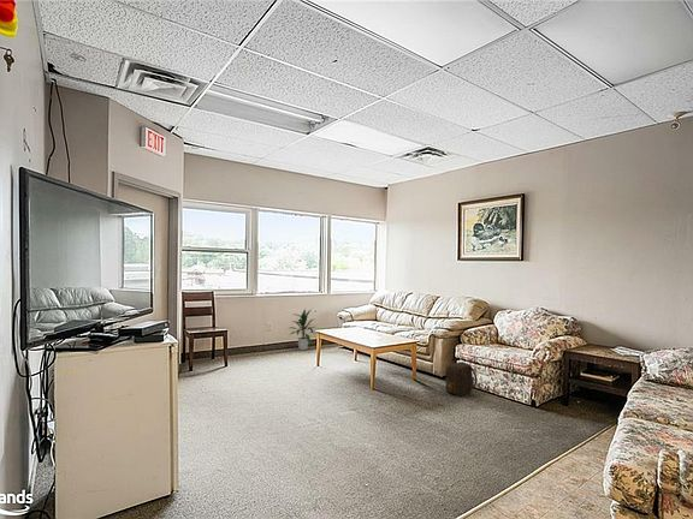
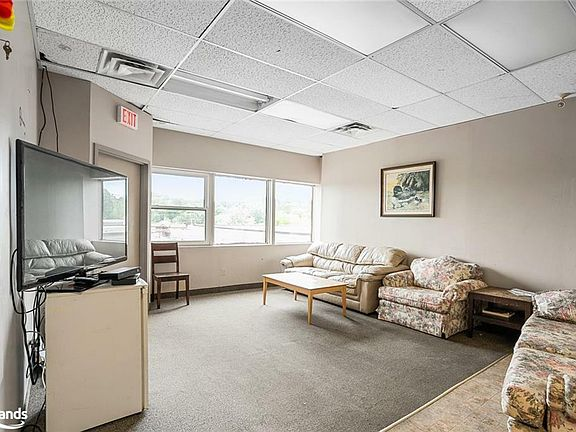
- indoor plant [285,308,318,351]
- backpack [444,360,478,396]
